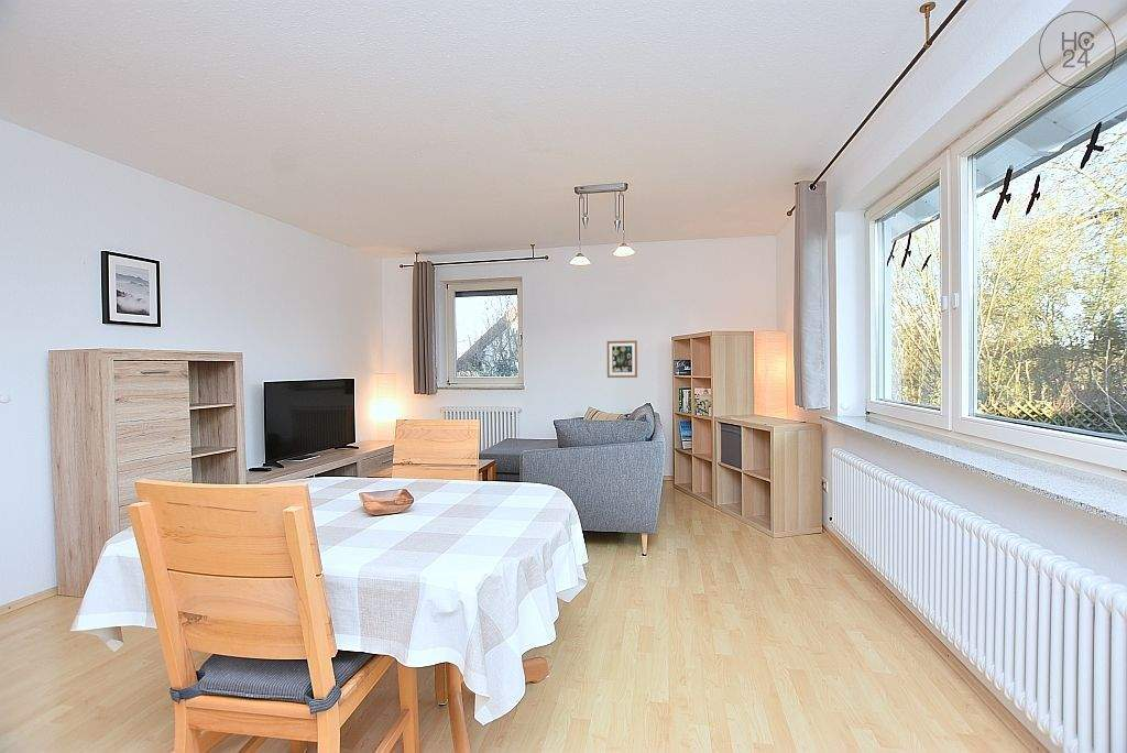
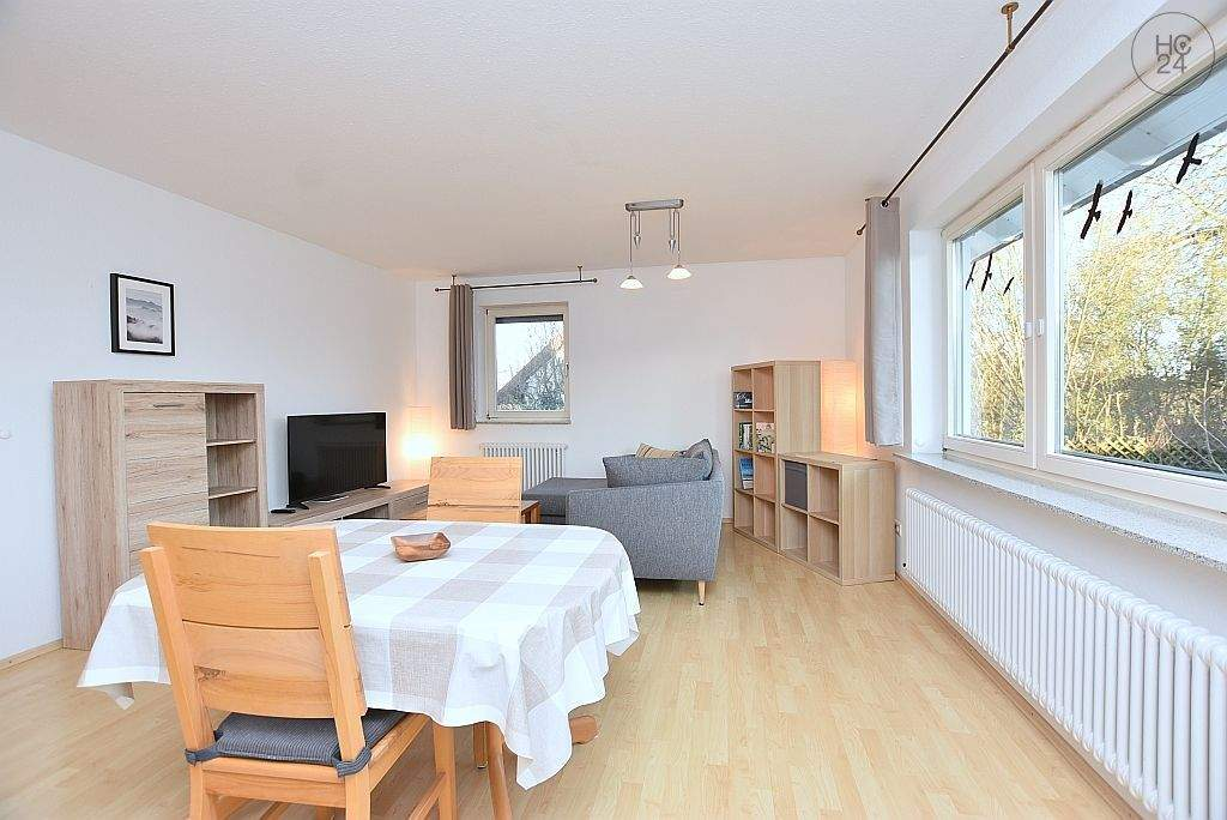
- wall art [606,339,638,379]
